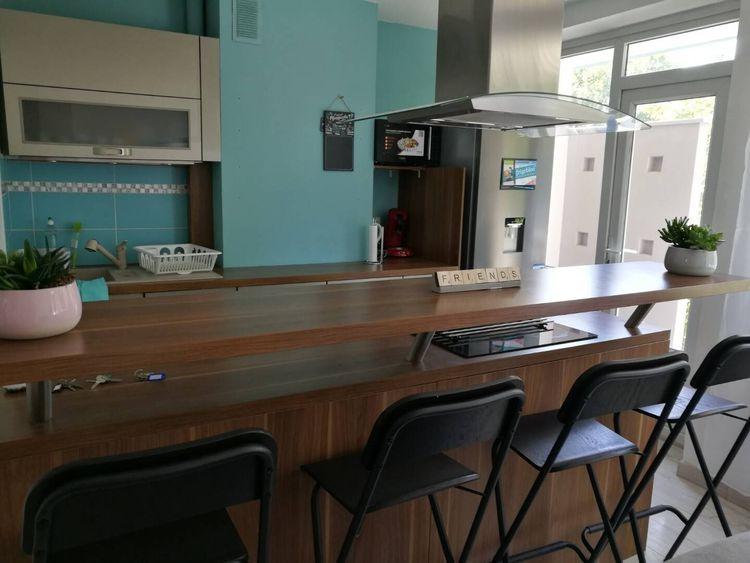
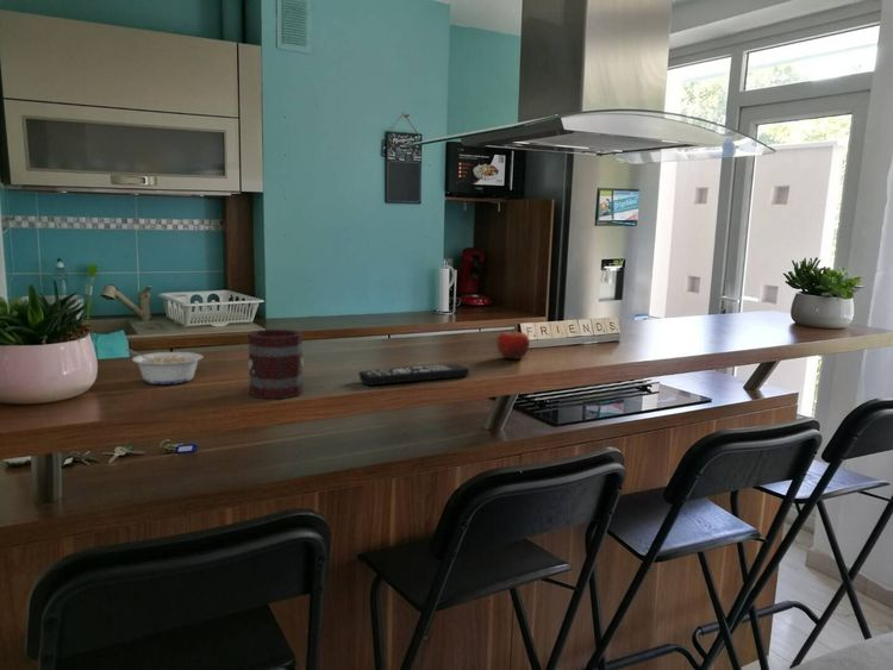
+ remote control [357,363,470,387]
+ legume [125,347,204,386]
+ fruit [497,326,531,361]
+ mug [246,328,305,400]
